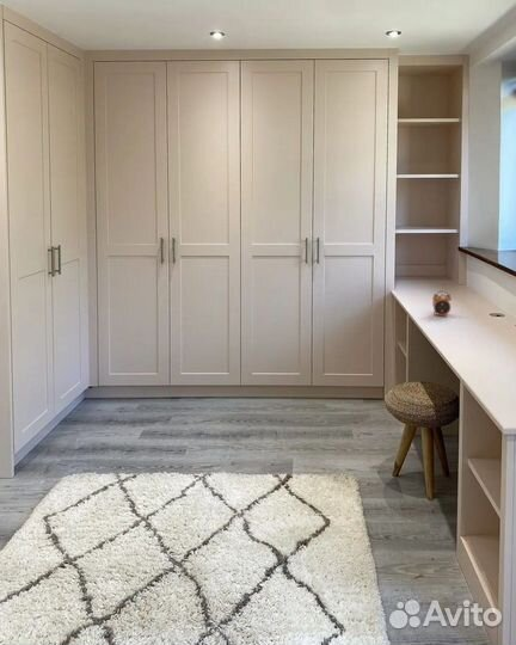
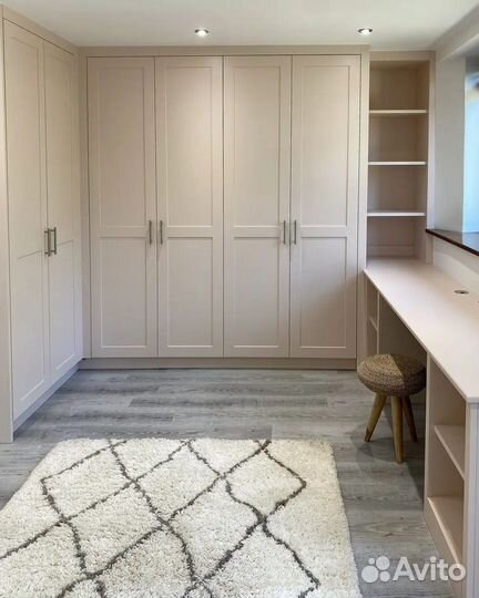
- alarm clock [431,290,453,317]
